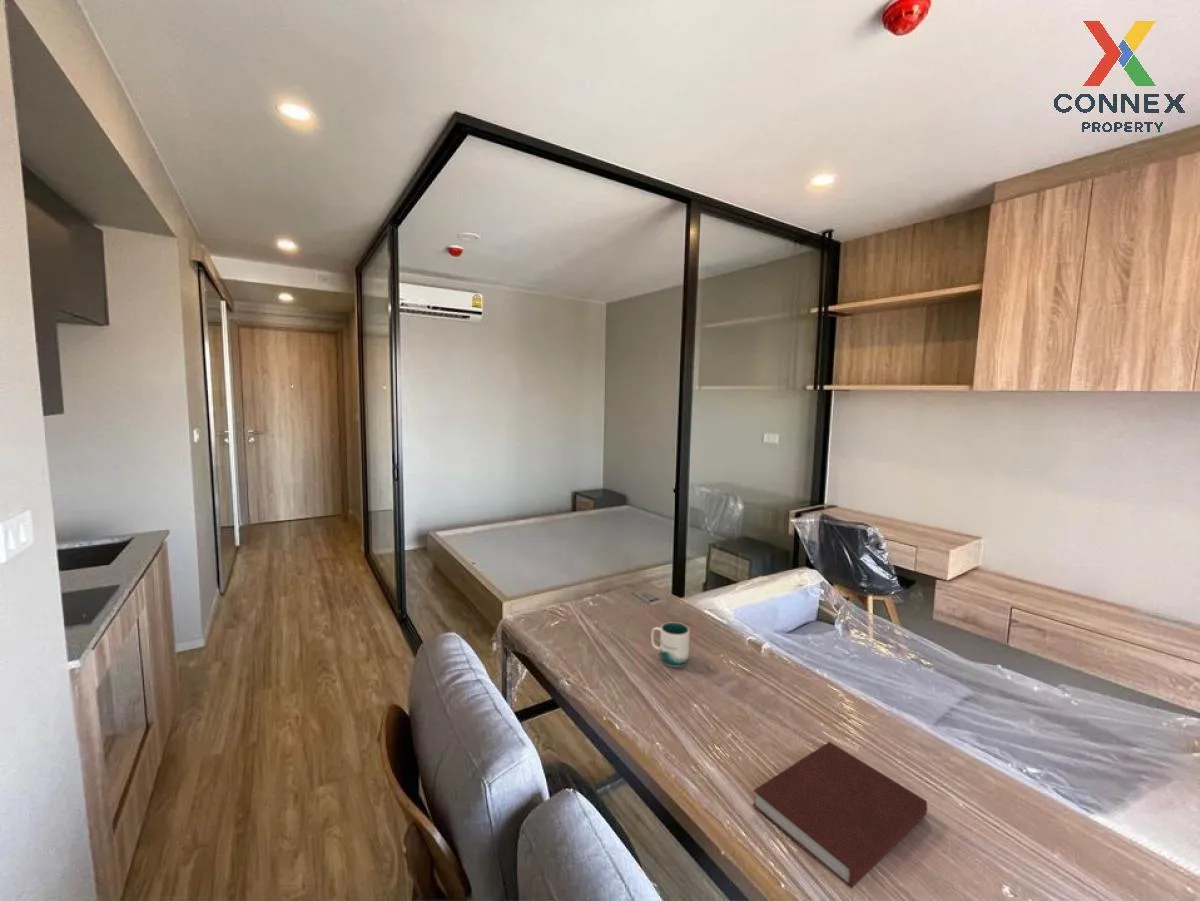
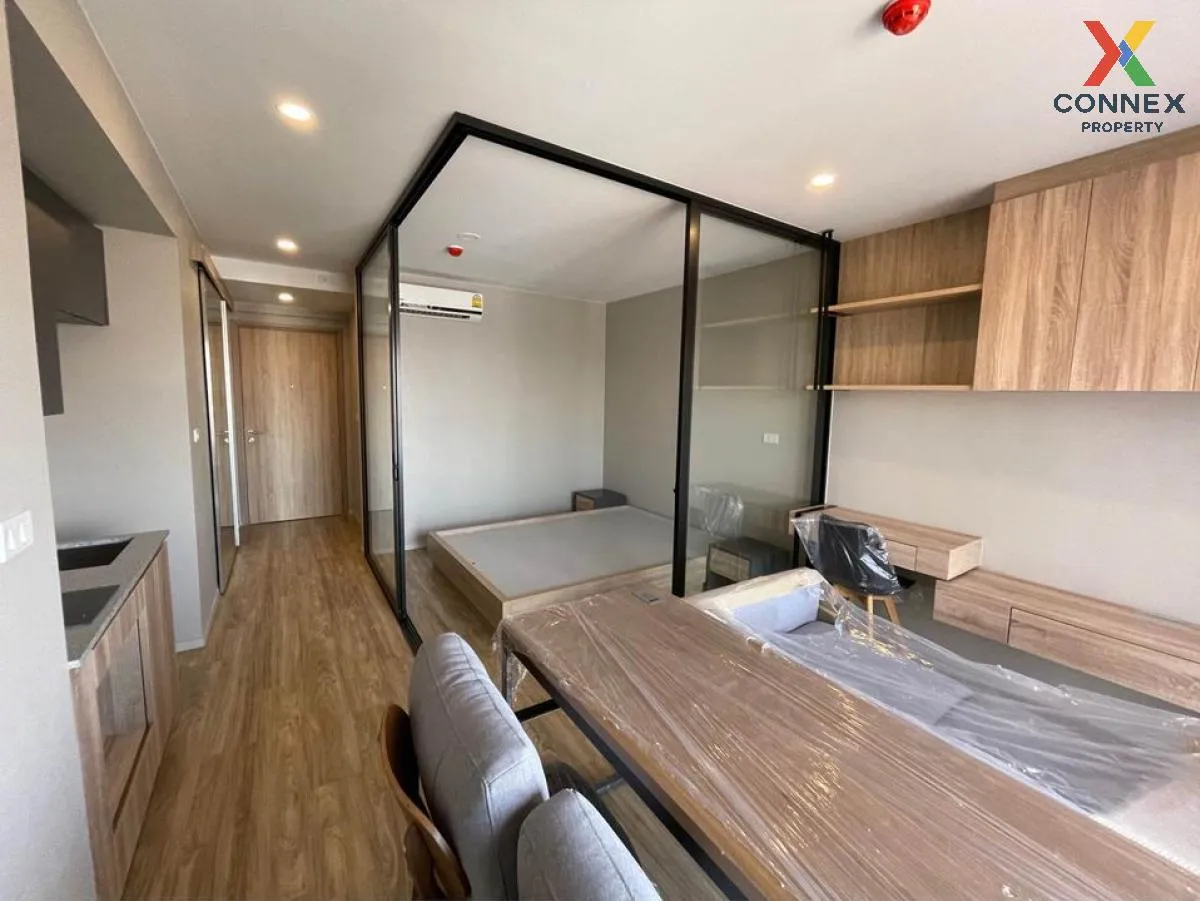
- mug [650,621,691,668]
- notebook [752,740,928,890]
